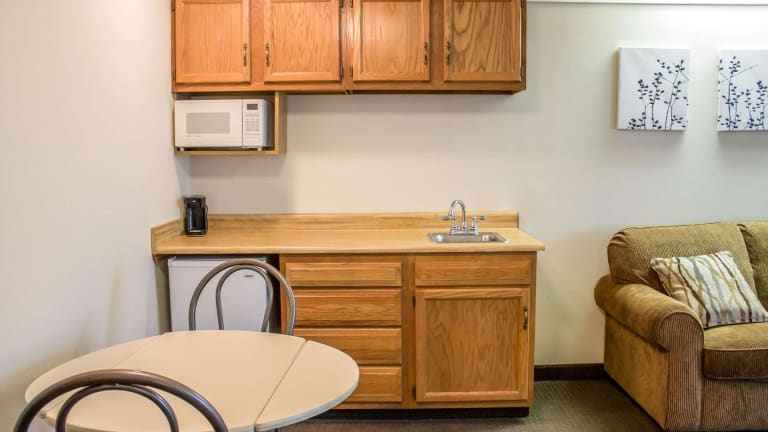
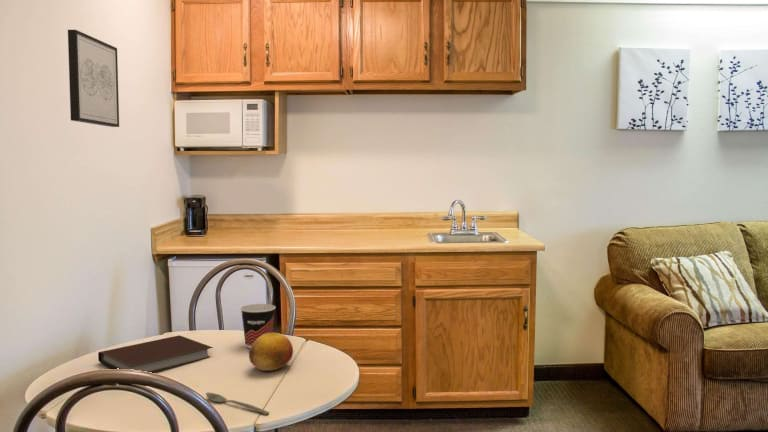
+ spoon [205,392,270,416]
+ wall art [67,29,120,128]
+ fruit [248,332,294,372]
+ cup [239,303,277,349]
+ notebook [97,334,214,373]
